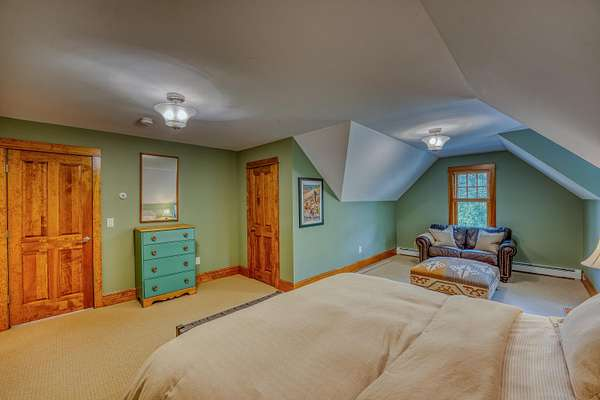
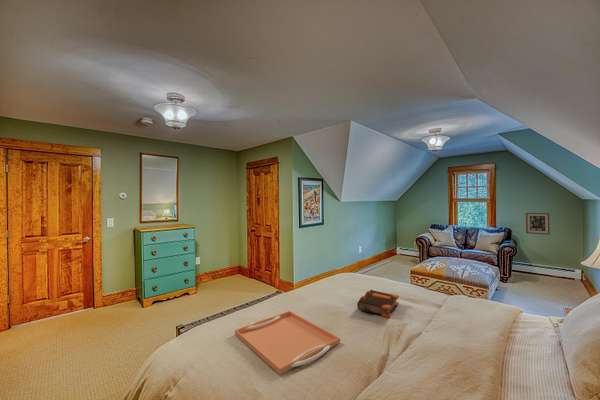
+ bible [356,289,400,319]
+ serving tray [234,310,341,376]
+ wall art [525,212,551,236]
